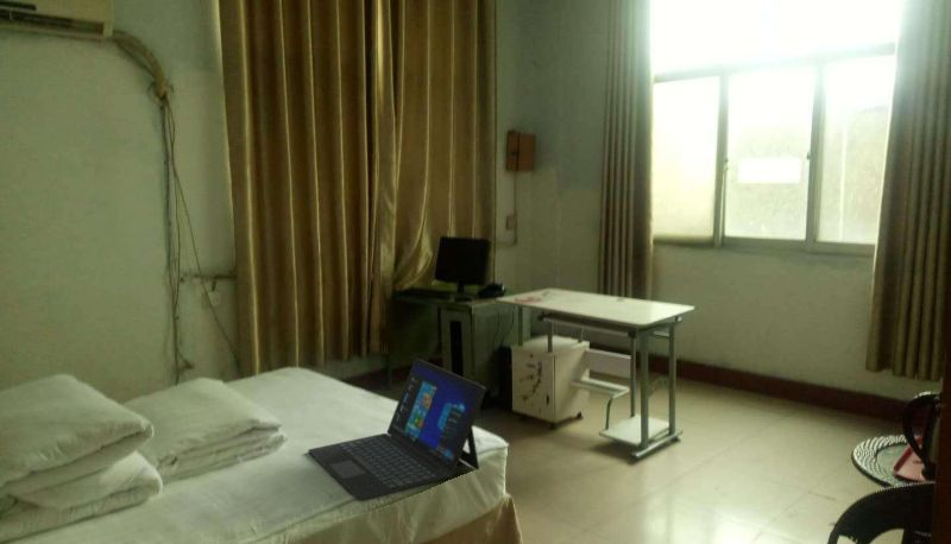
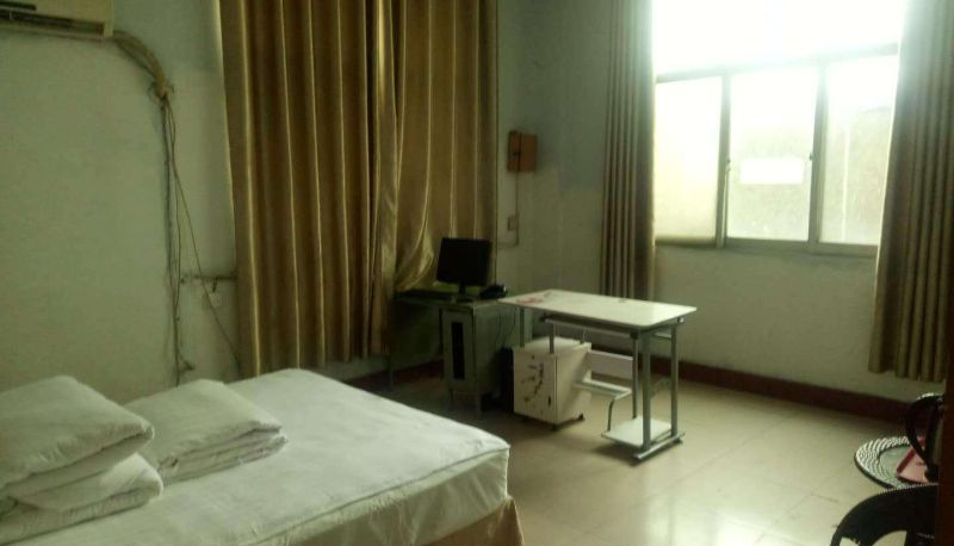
- laptop [307,356,487,502]
